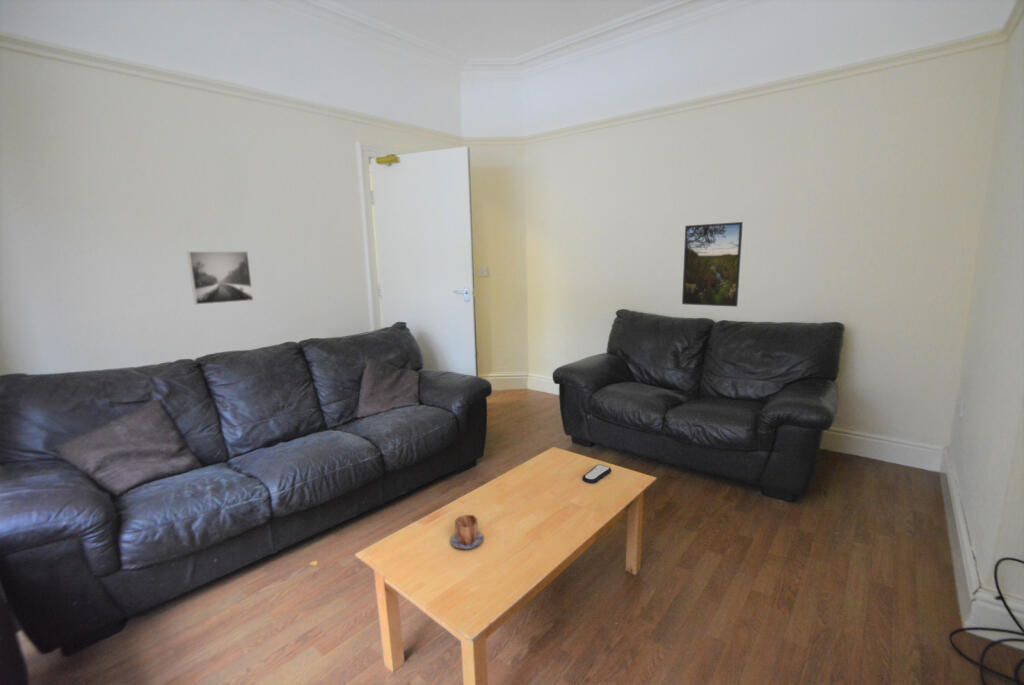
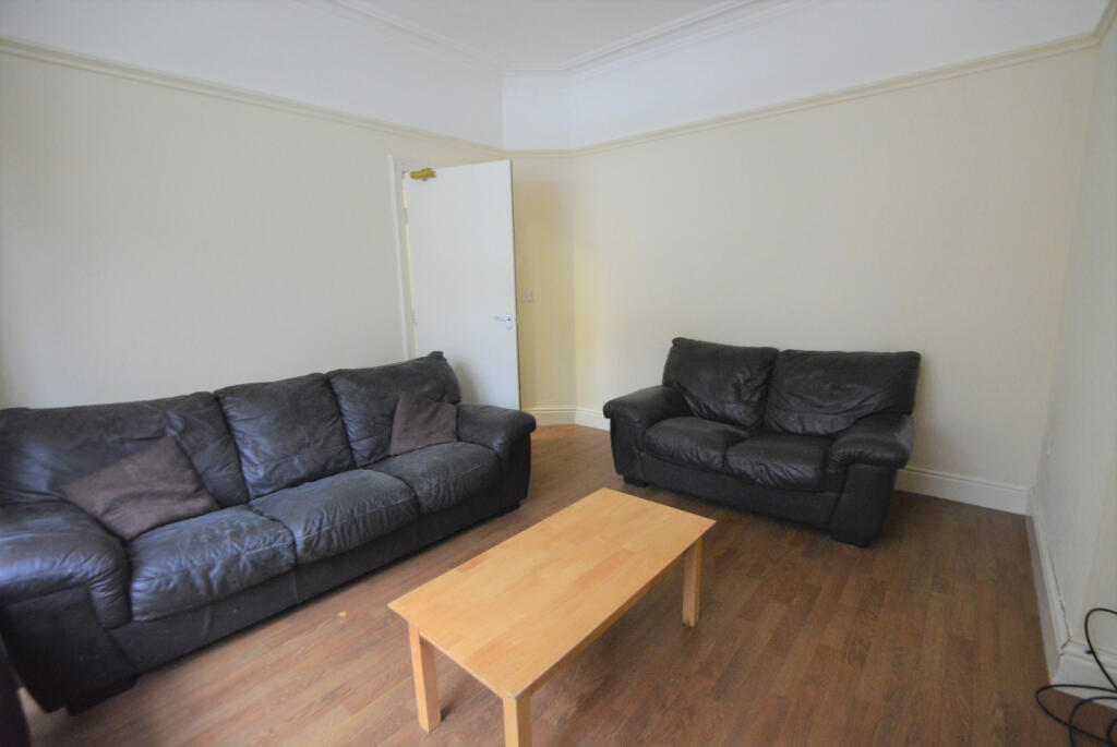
- remote control [582,464,612,484]
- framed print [186,250,255,306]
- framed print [681,221,744,308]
- mug [449,514,484,550]
